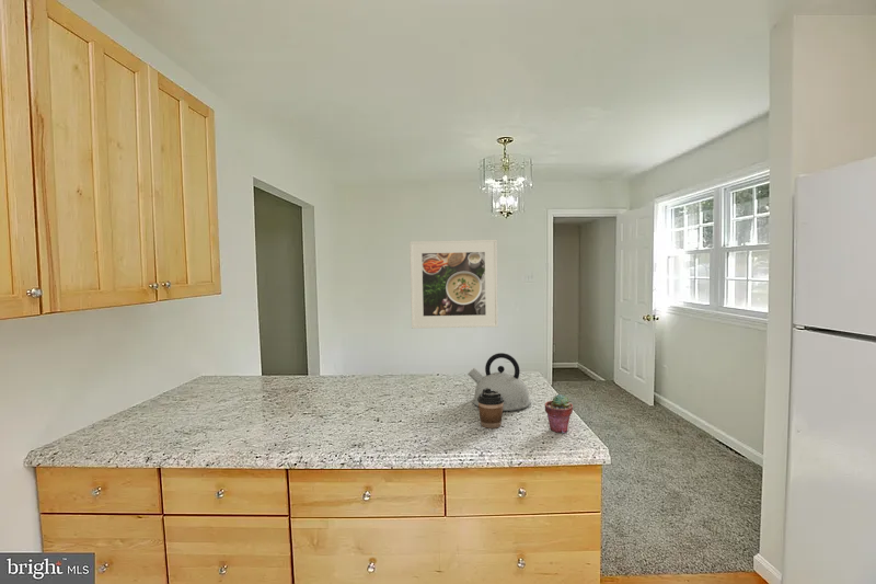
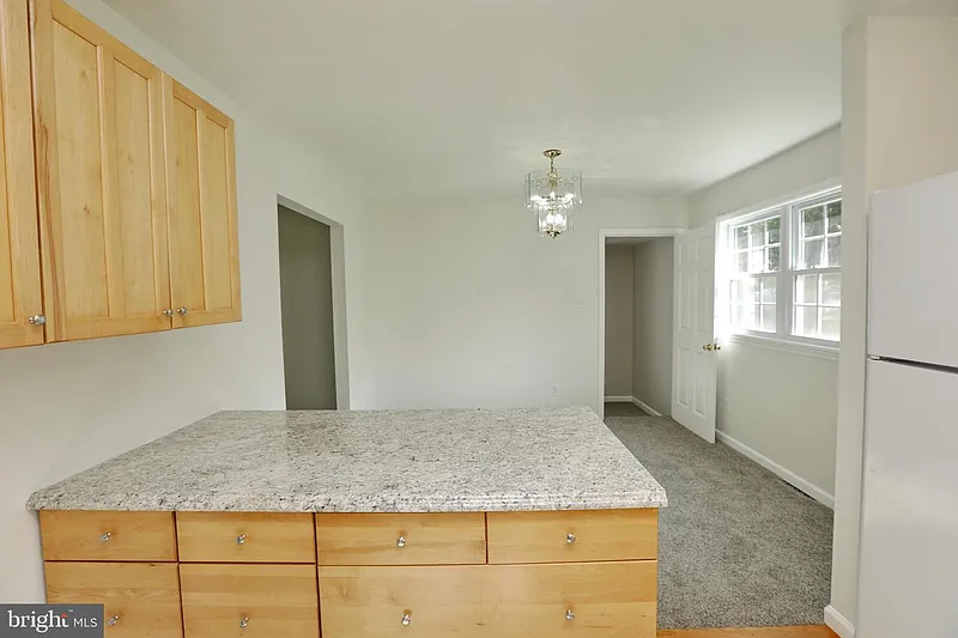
- coffee cup [477,388,504,430]
- kettle [466,352,531,412]
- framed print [408,239,499,330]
- potted succulent [544,393,574,434]
